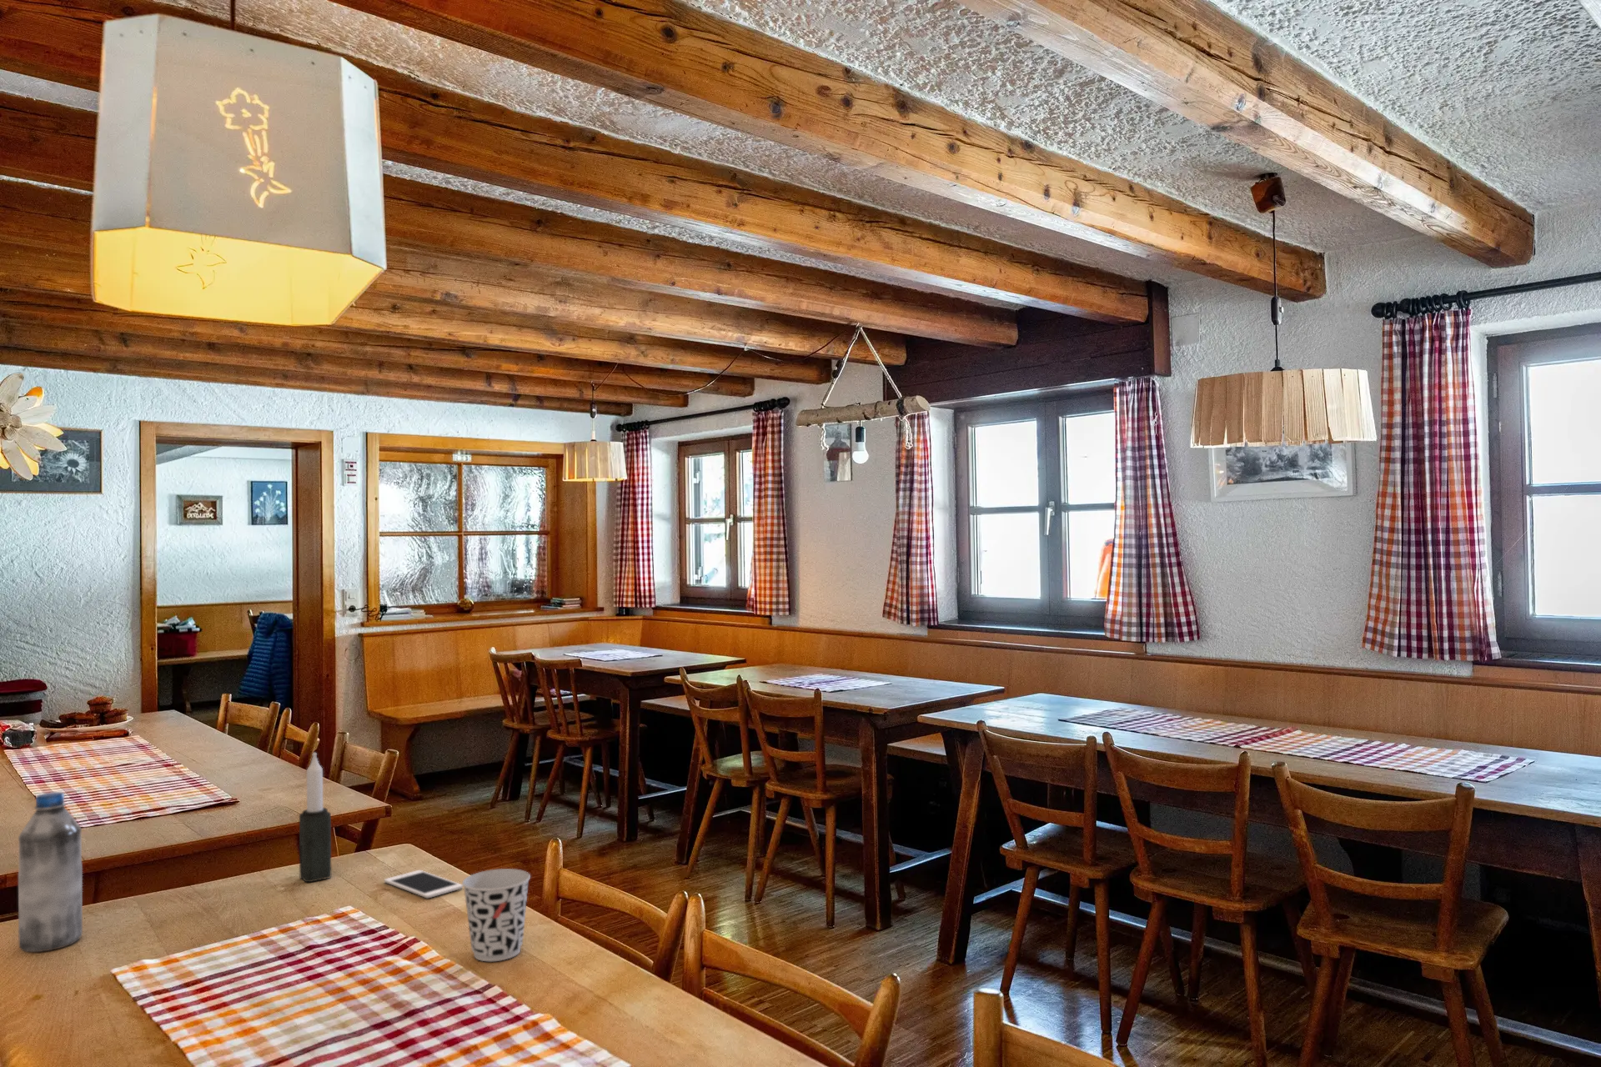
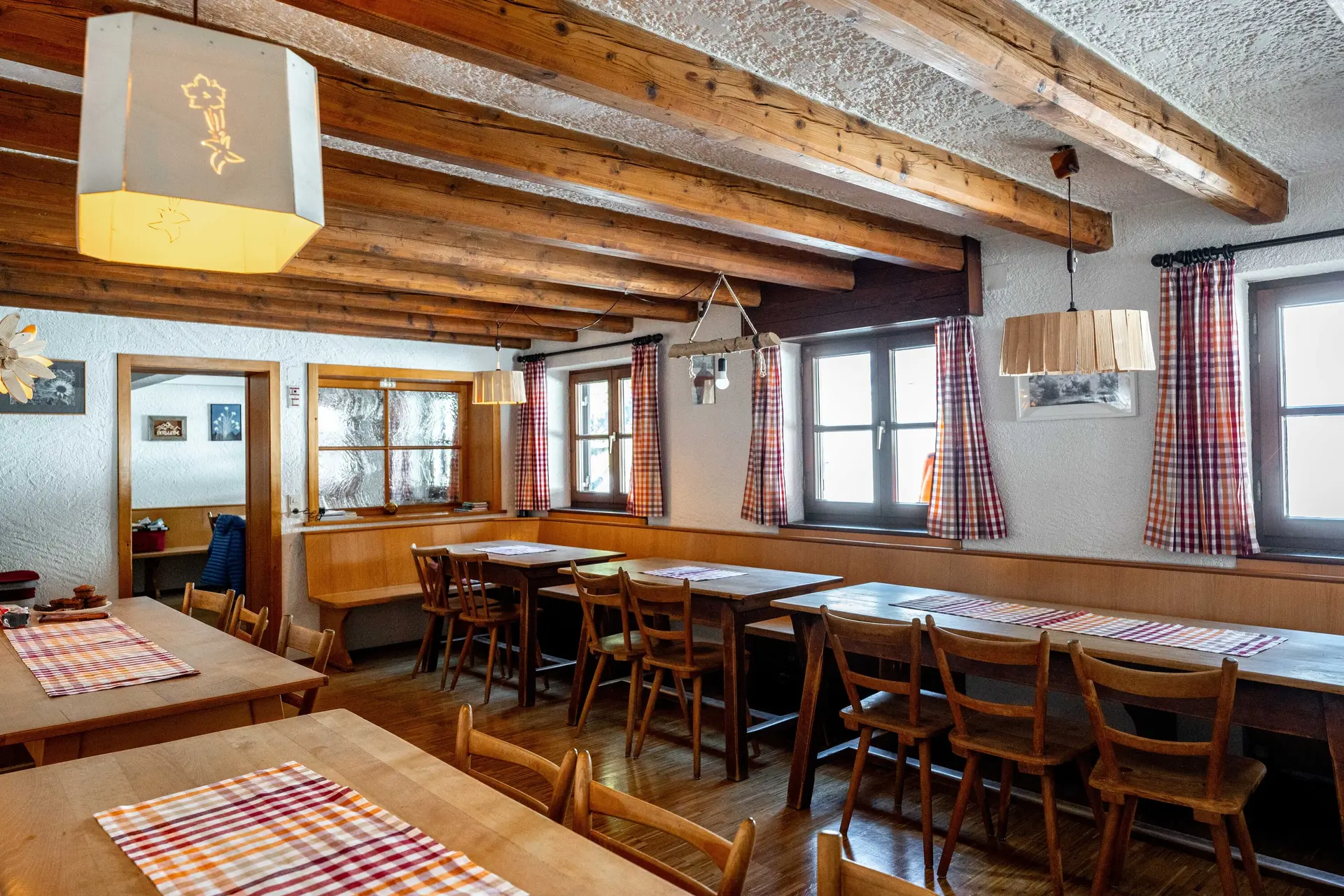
- water bottle [18,791,83,953]
- cup [461,868,531,962]
- cell phone [384,869,463,899]
- candle [299,751,332,882]
